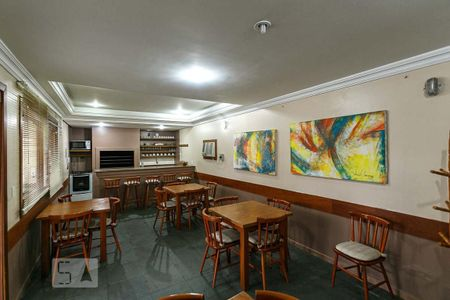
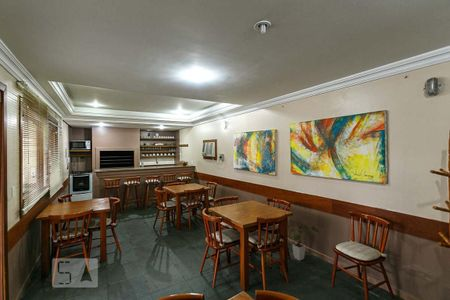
+ house plant [286,224,320,262]
